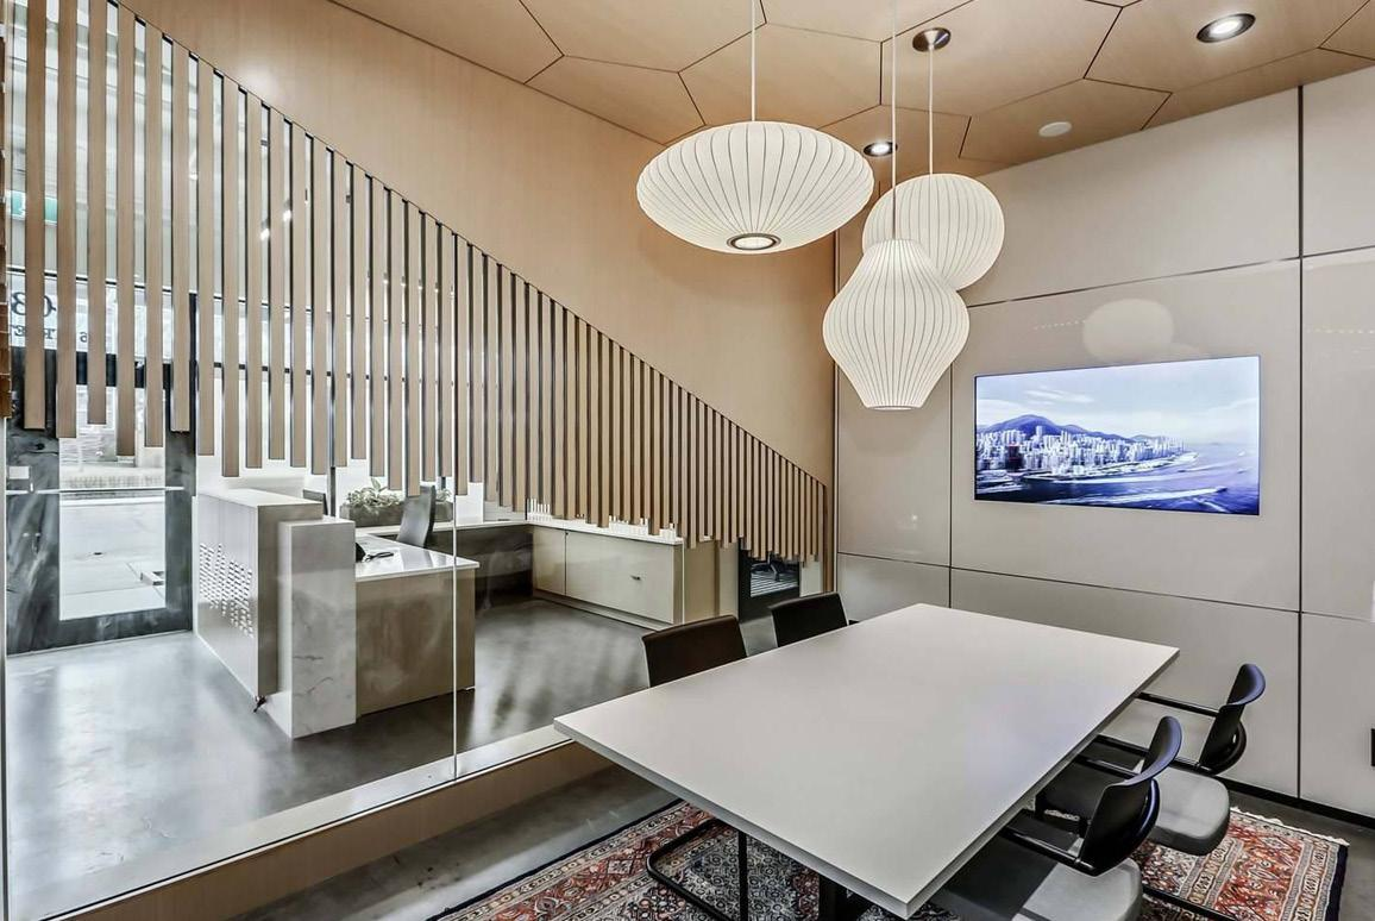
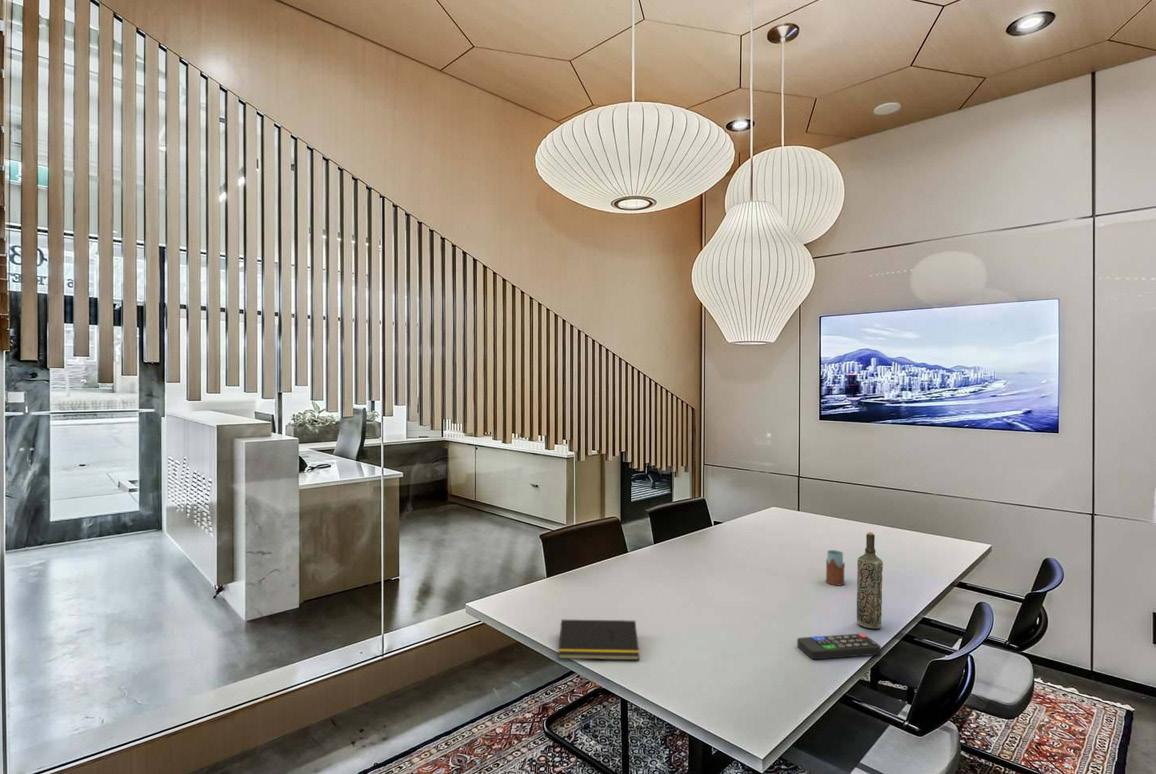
+ drinking glass [825,549,846,586]
+ remote control [796,633,882,660]
+ bottle [856,531,884,629]
+ notepad [557,619,640,661]
